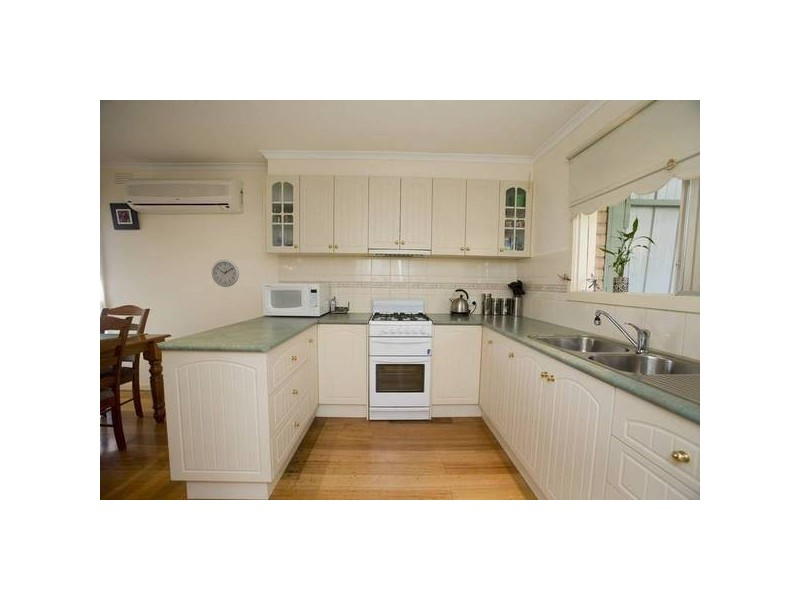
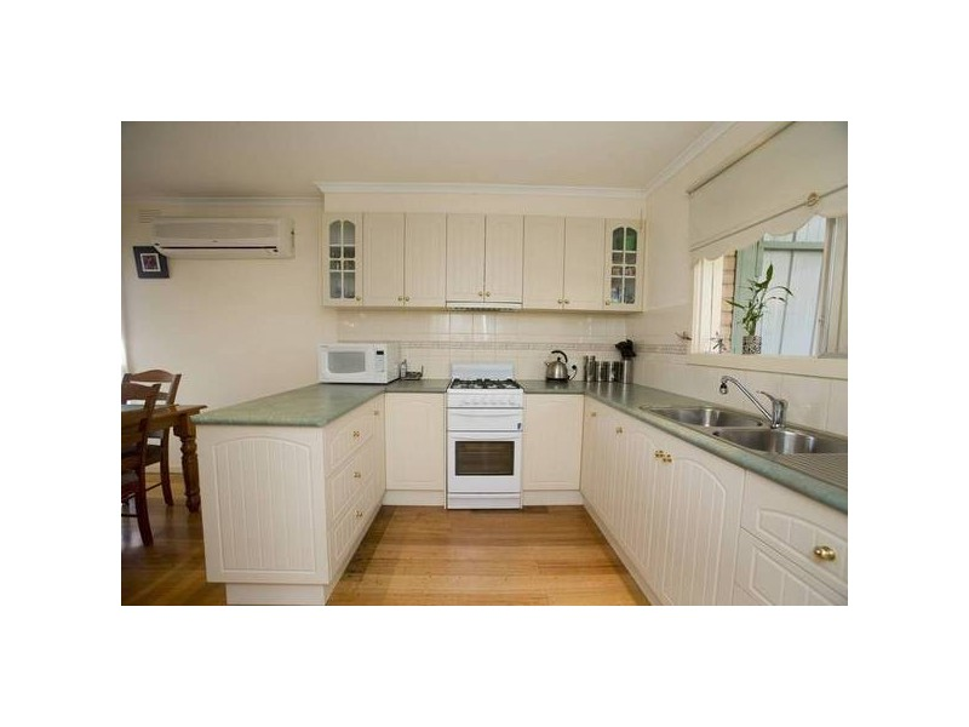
- wall clock [211,258,240,288]
